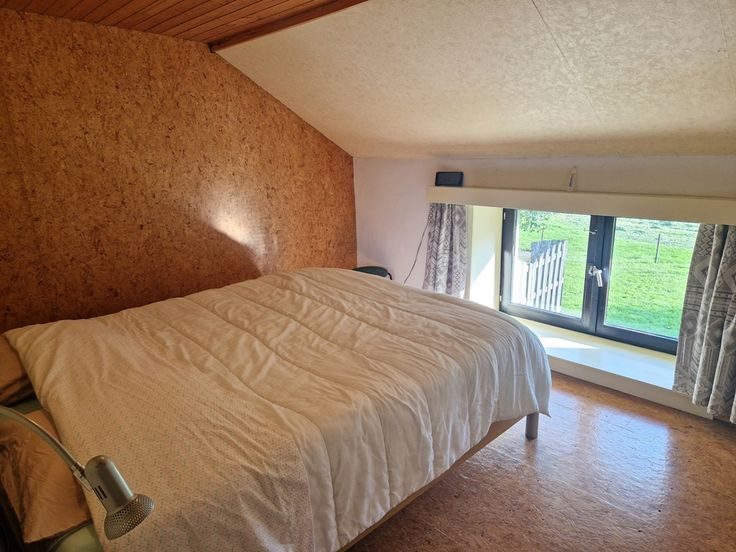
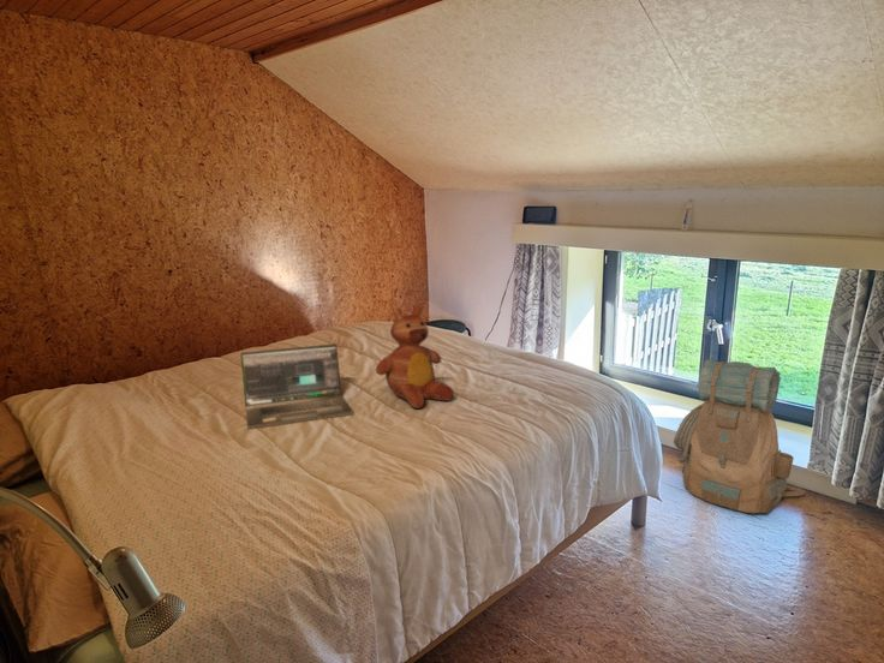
+ laptop [239,342,354,430]
+ backpack [673,358,807,514]
+ teddy bear [375,304,455,410]
